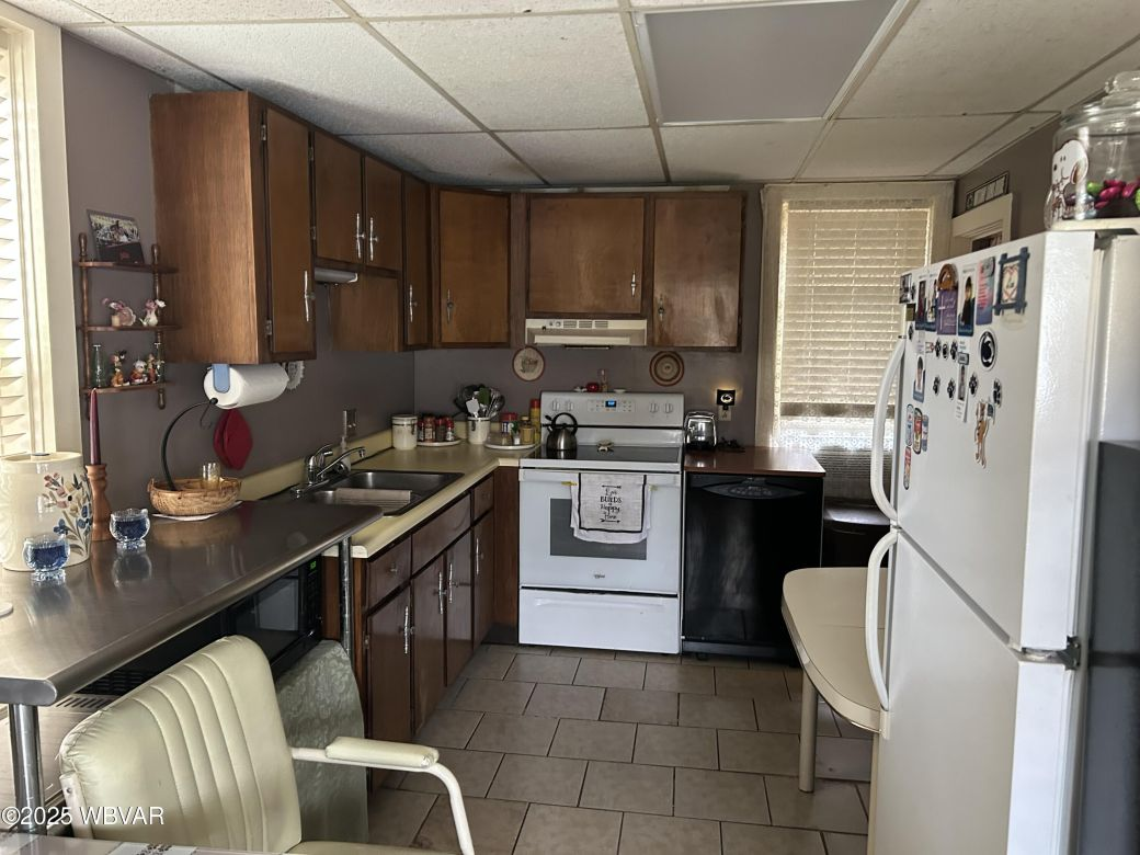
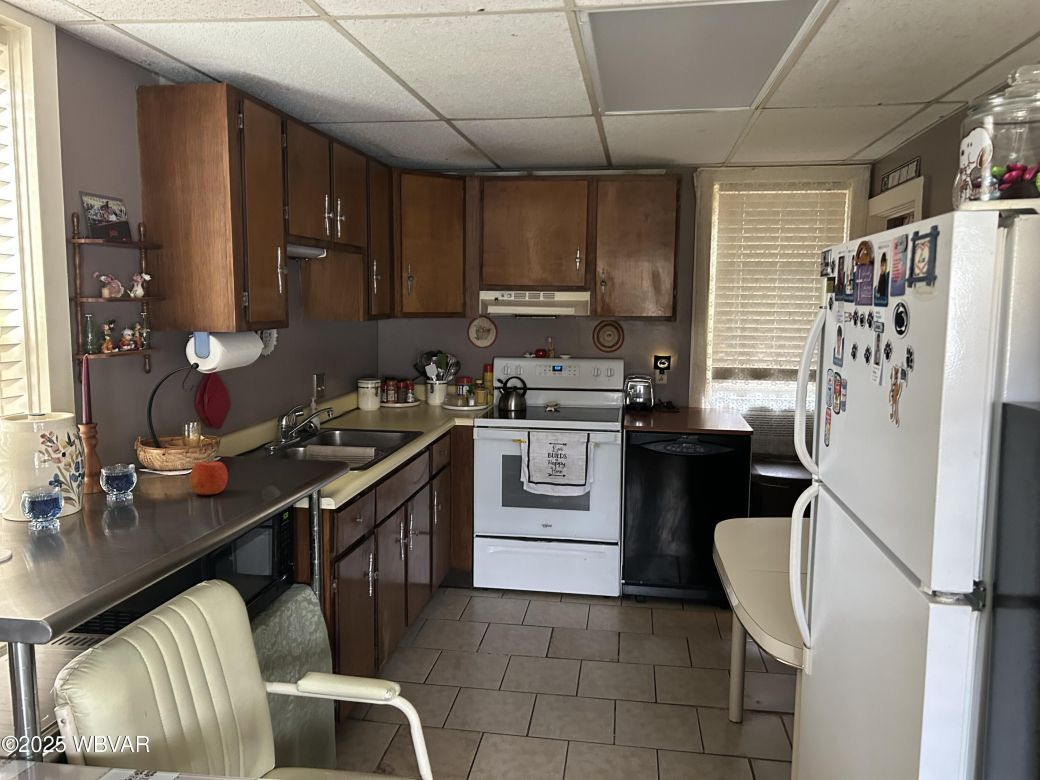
+ apple [189,456,229,496]
